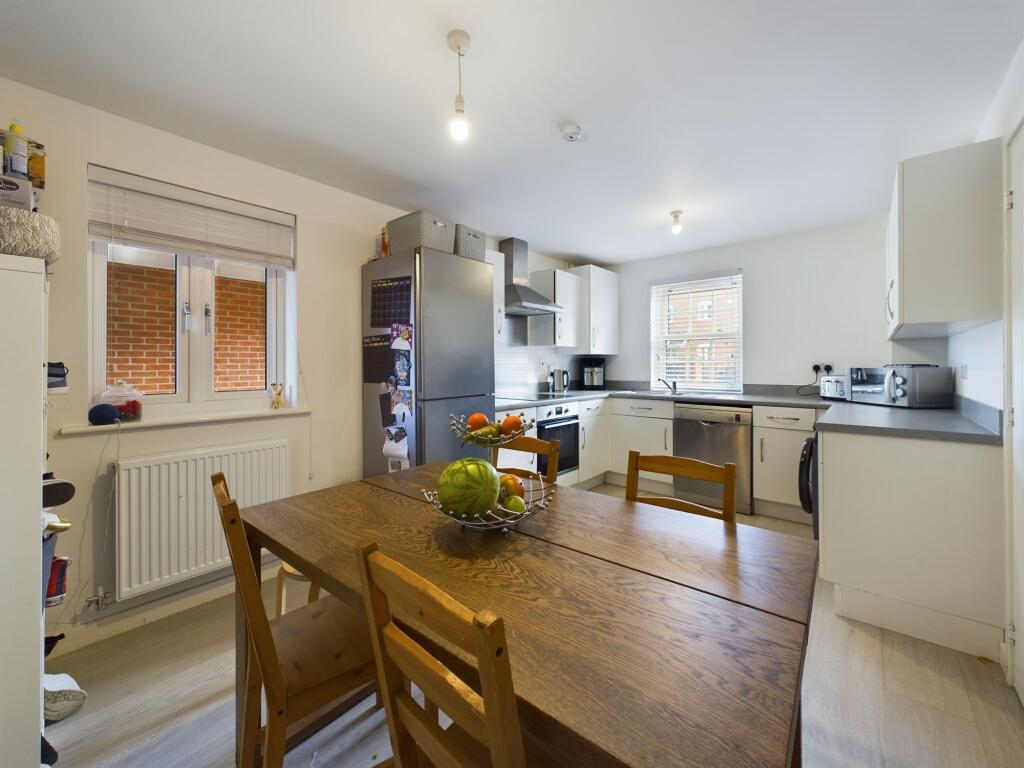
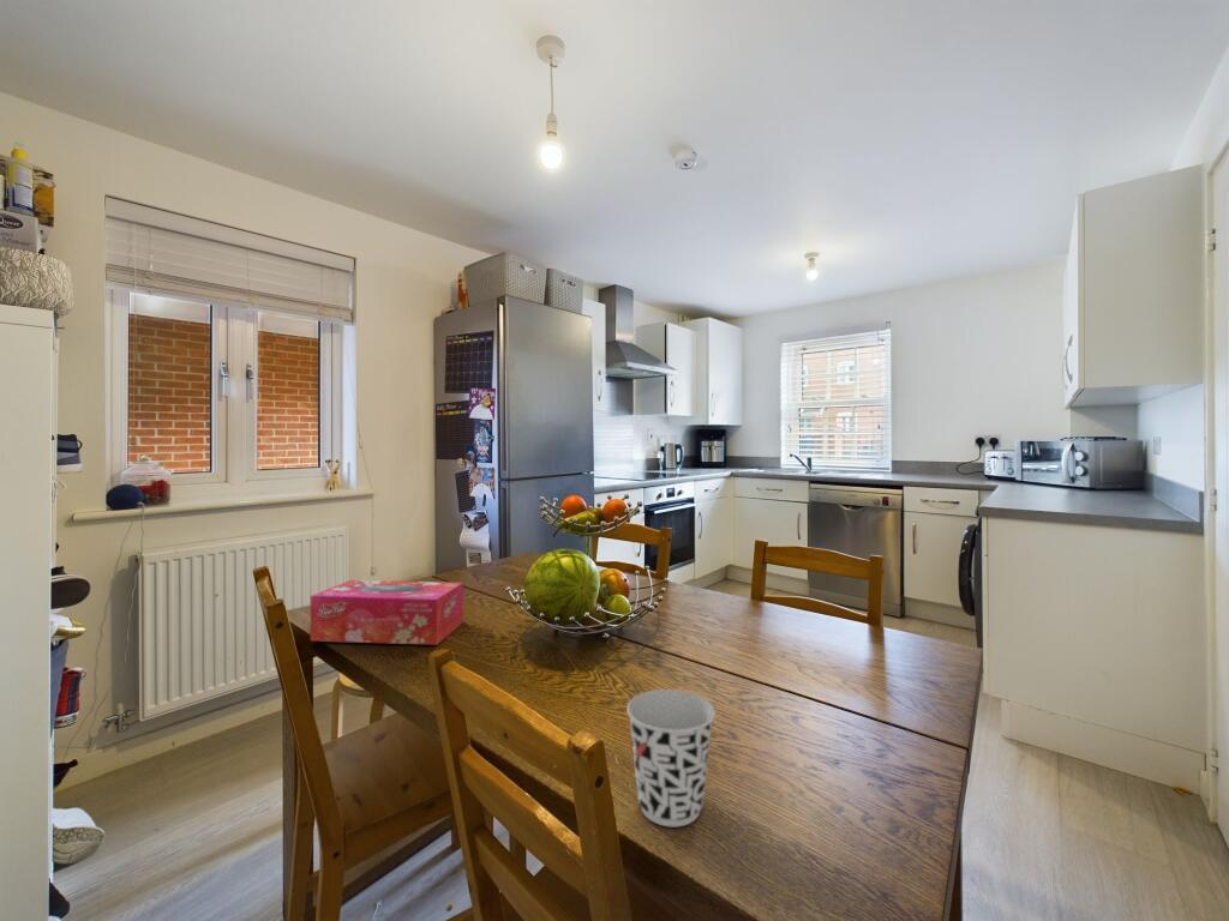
+ tissue box [310,579,464,646]
+ cup [625,688,717,827]
